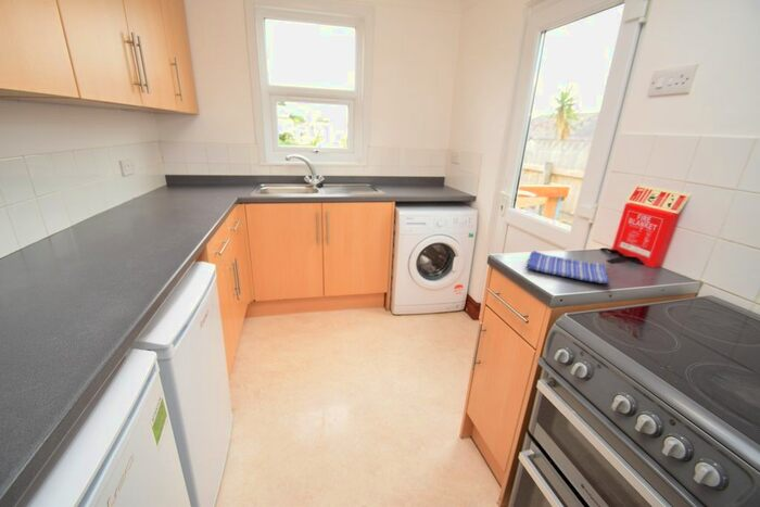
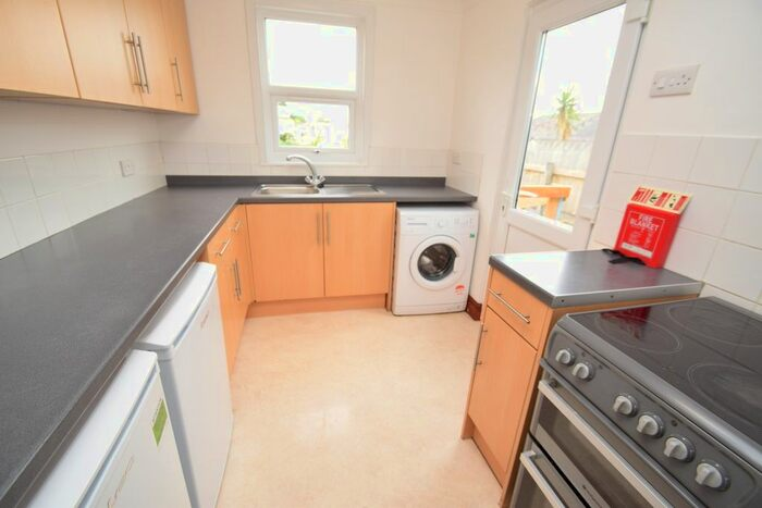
- dish towel [525,250,611,284]
